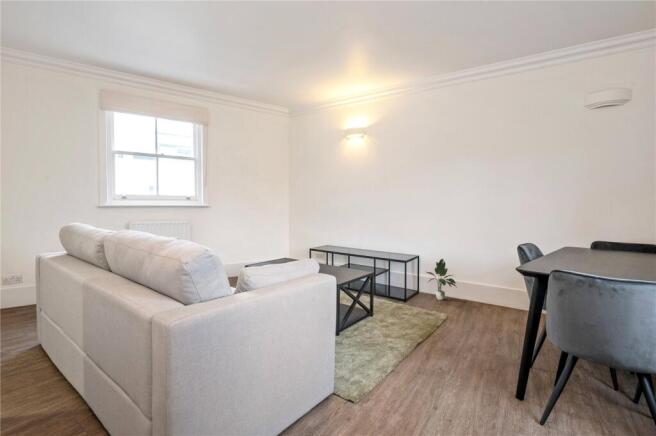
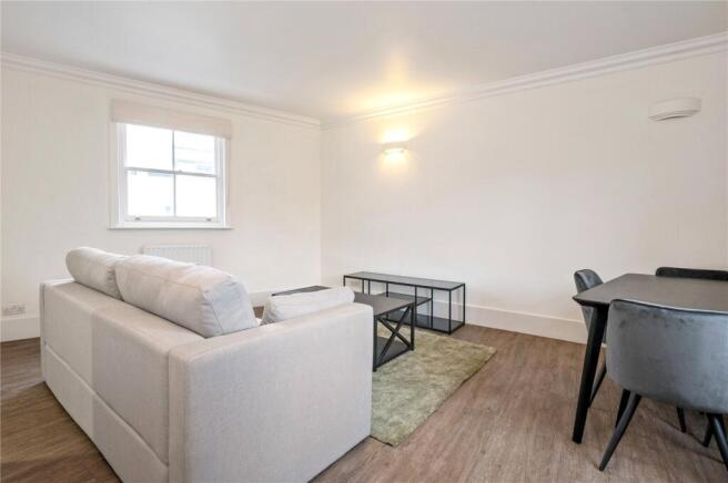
- potted plant [425,258,457,301]
